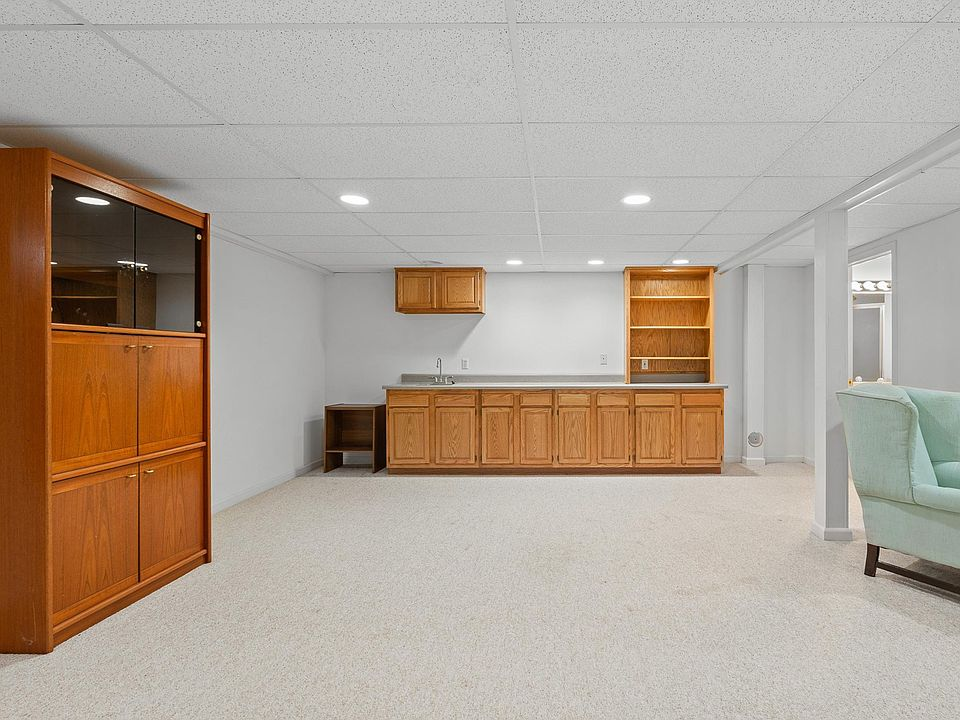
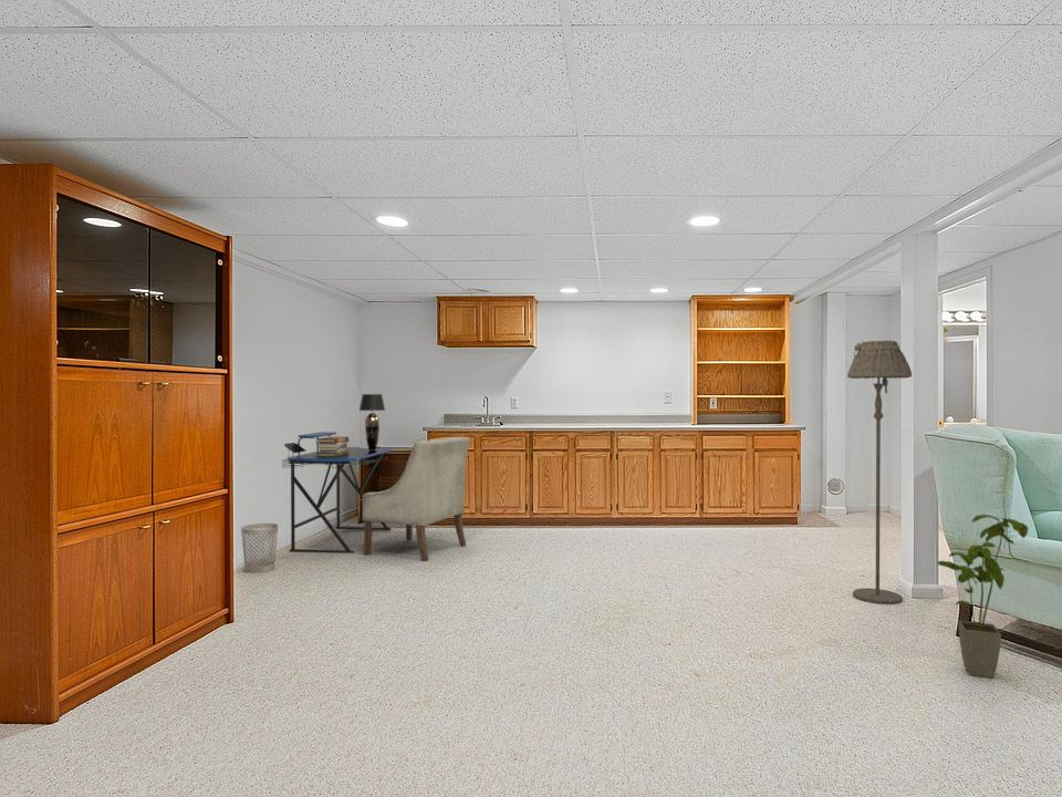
+ floor lamp [846,340,913,605]
+ book stack [314,436,351,456]
+ wastebasket [240,522,279,573]
+ chair [361,435,471,562]
+ table lamp [358,393,386,451]
+ house plant [937,514,1029,679]
+ desk [281,431,393,555]
